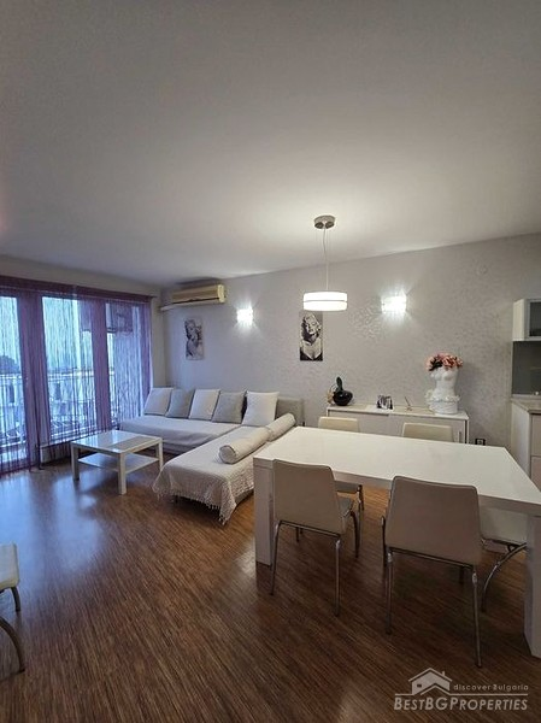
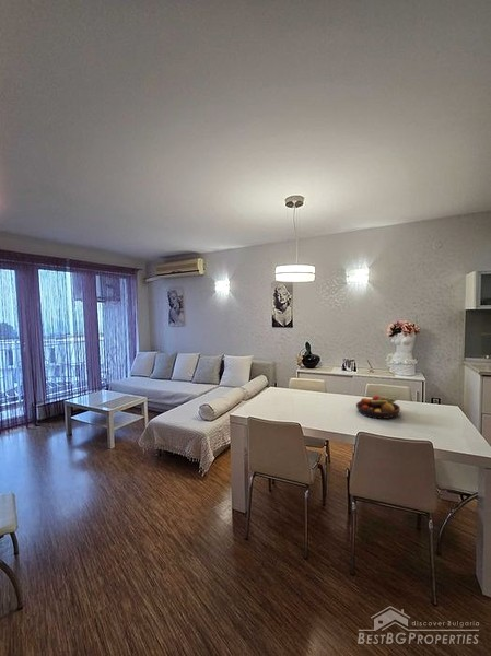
+ fruit bowl [355,394,401,420]
